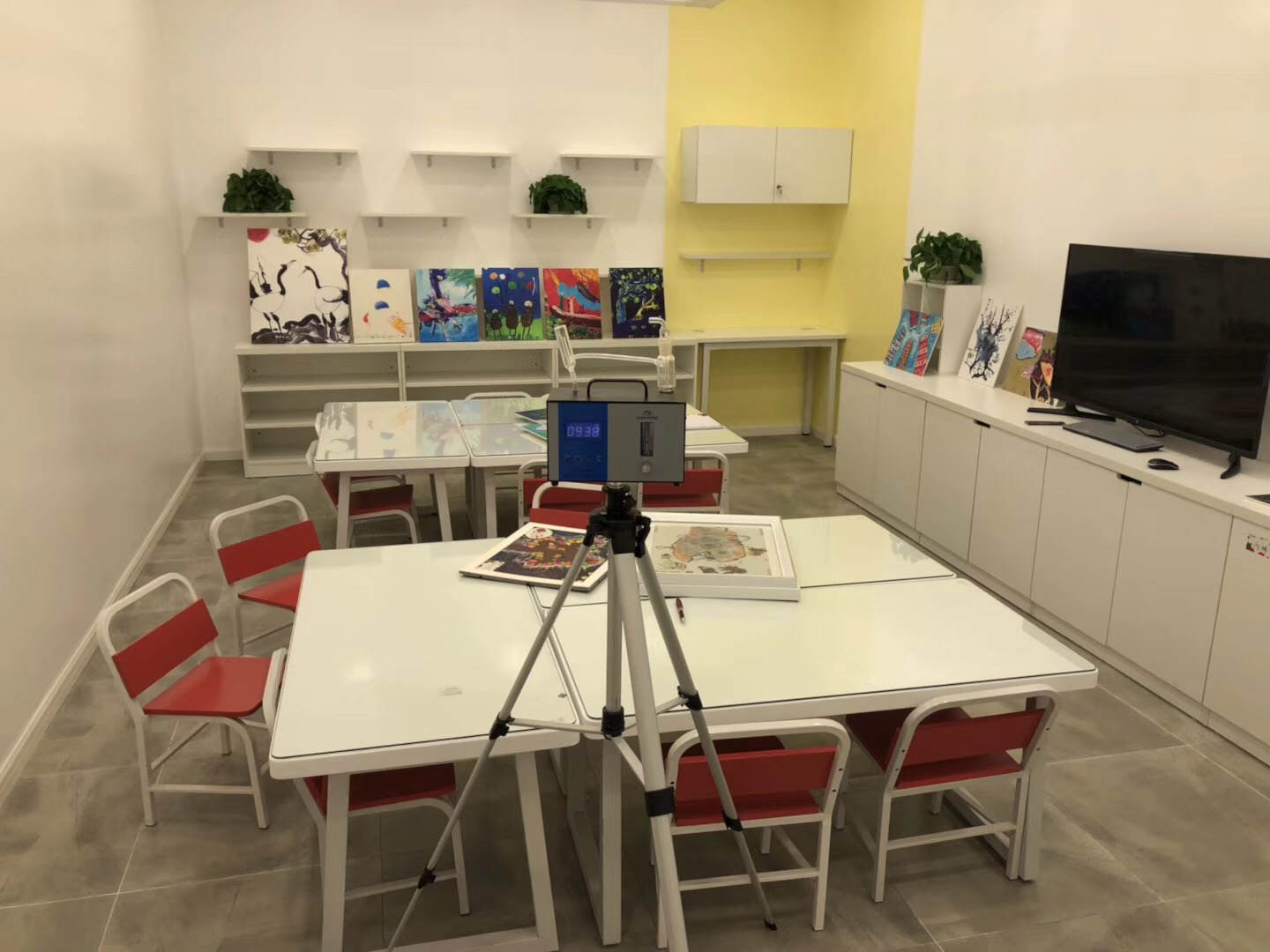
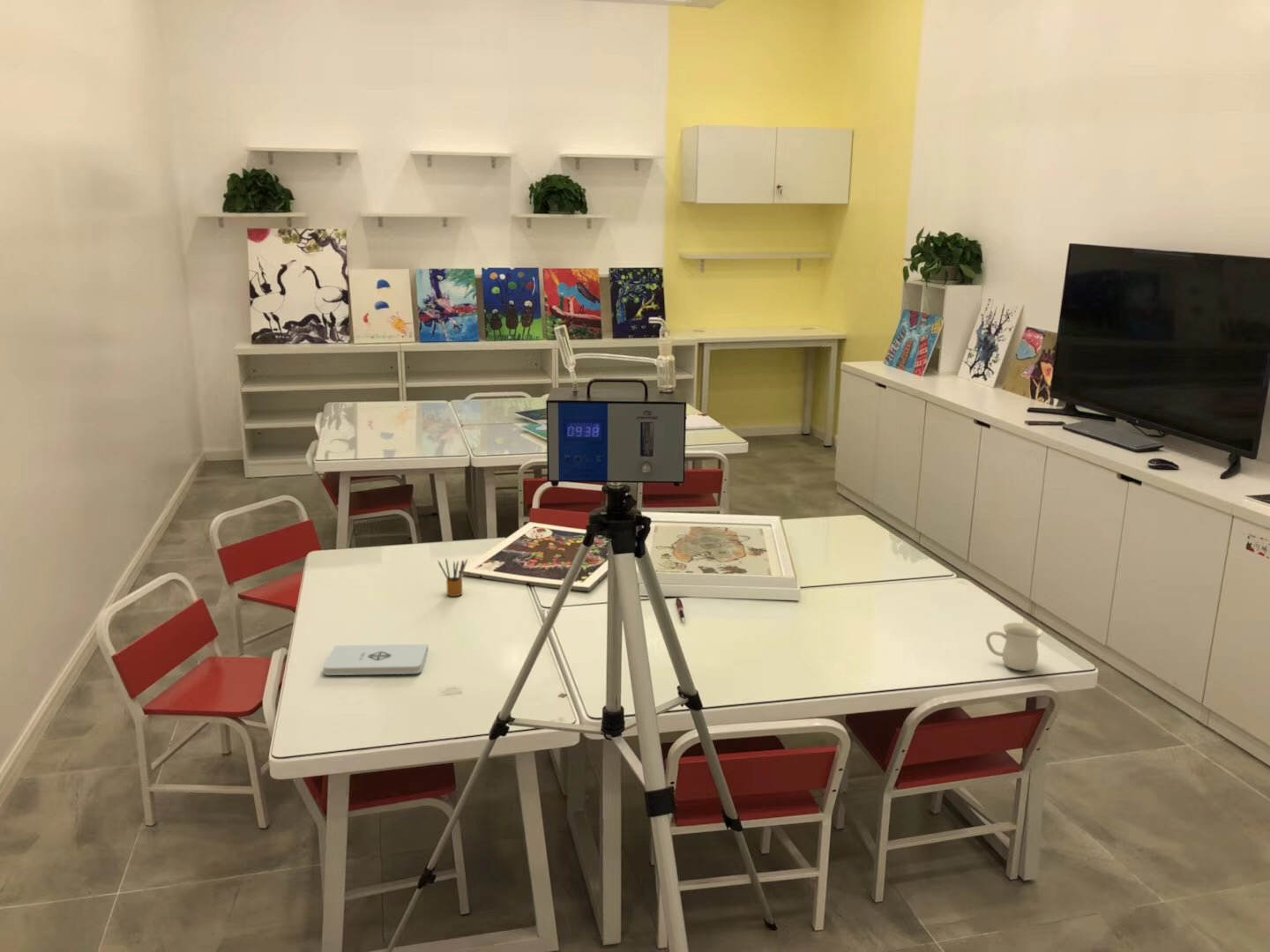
+ pencil box [437,557,468,598]
+ mug [985,621,1043,672]
+ notepad [323,643,430,676]
